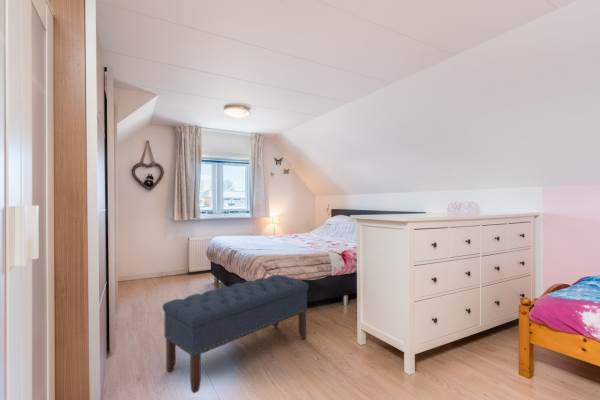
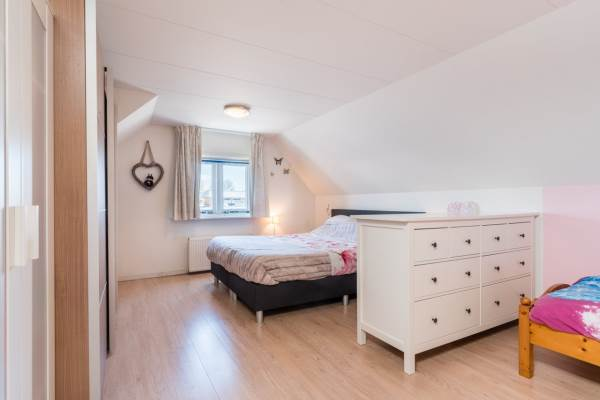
- bench [162,274,310,394]
